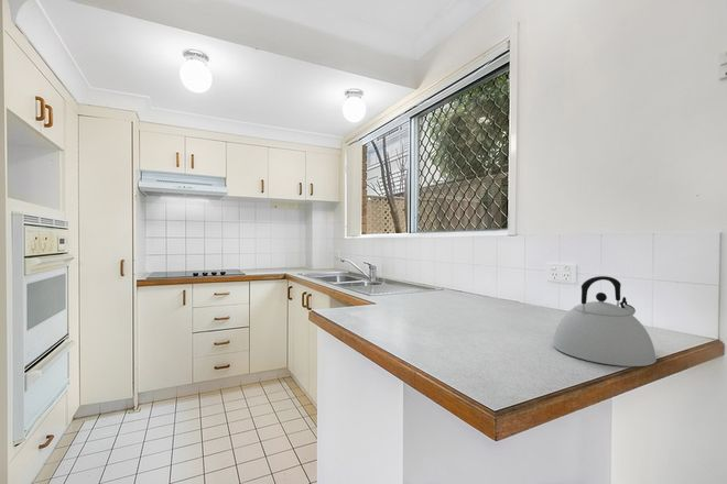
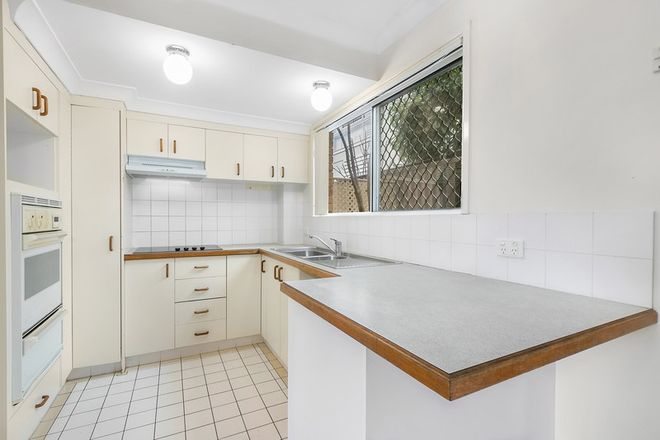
- kettle [552,275,658,367]
